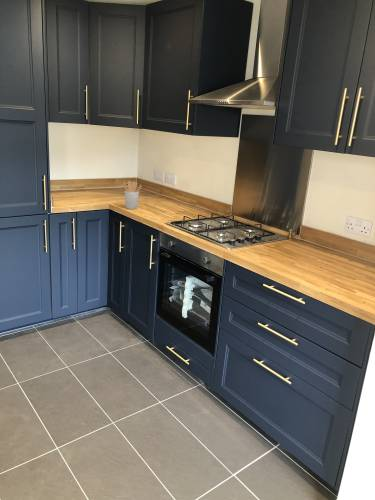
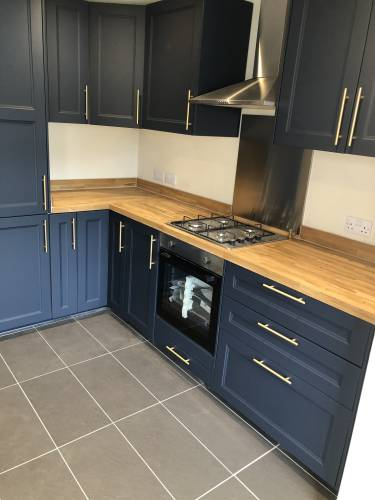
- utensil holder [122,180,143,210]
